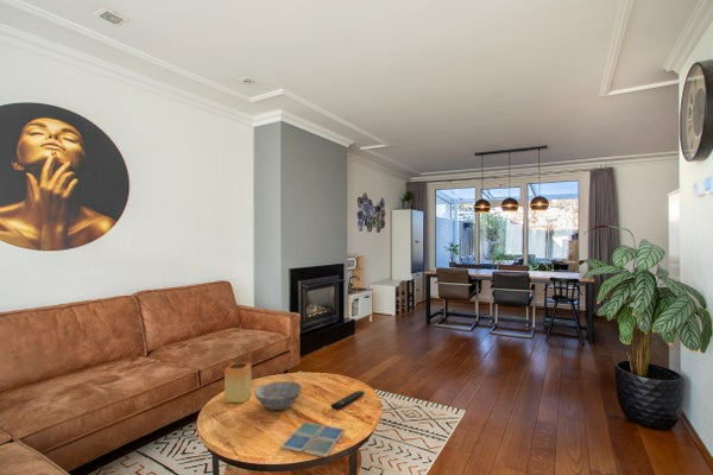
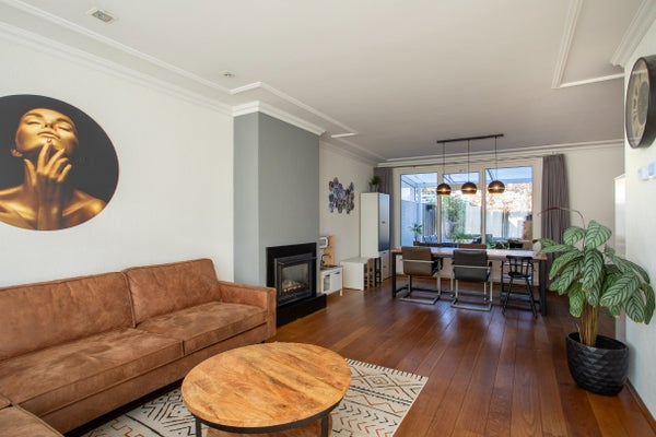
- remote control [330,390,366,411]
- drink coaster [280,422,346,458]
- potted plant [223,343,252,404]
- bowl [253,380,303,411]
